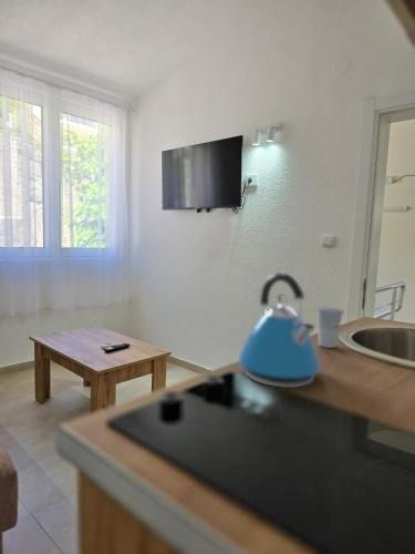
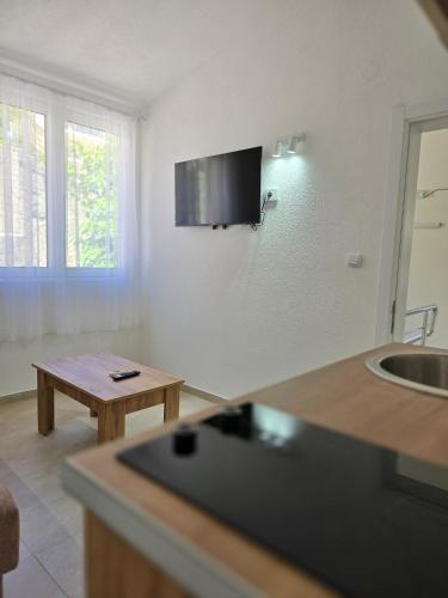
- cup [315,305,345,349]
- kettle [238,271,322,389]
